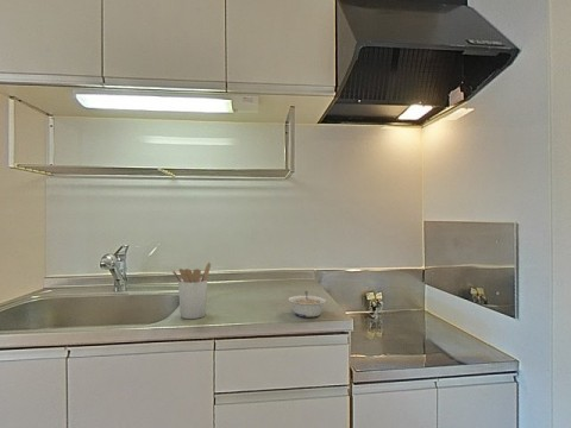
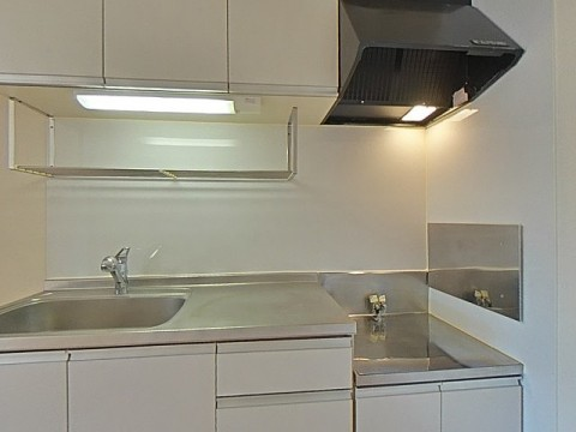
- utensil holder [171,262,212,320]
- legume [288,290,327,319]
